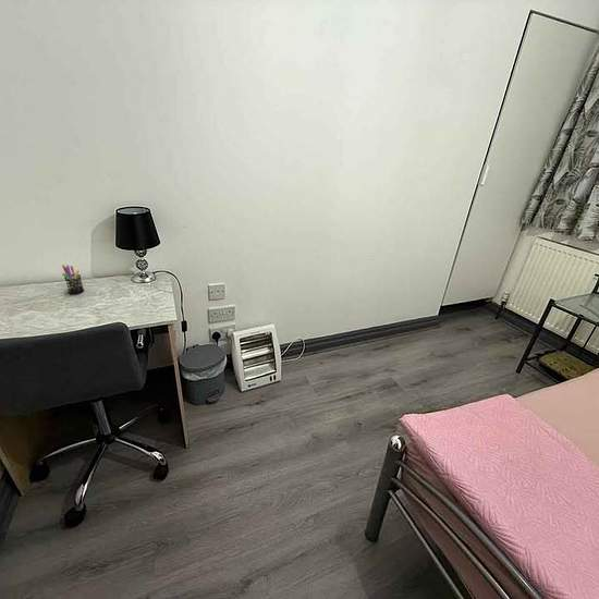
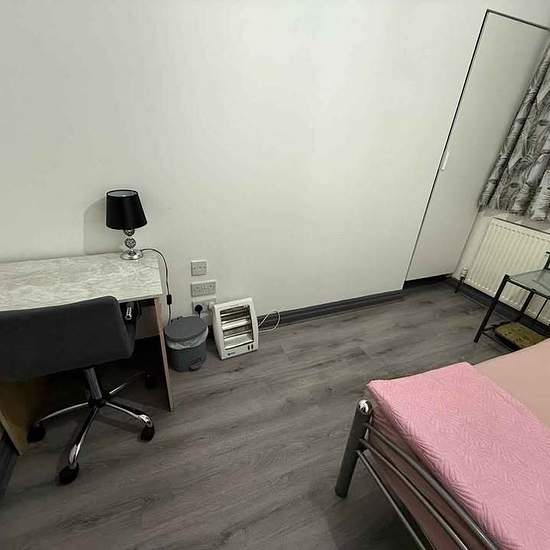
- pen holder [61,264,85,295]
